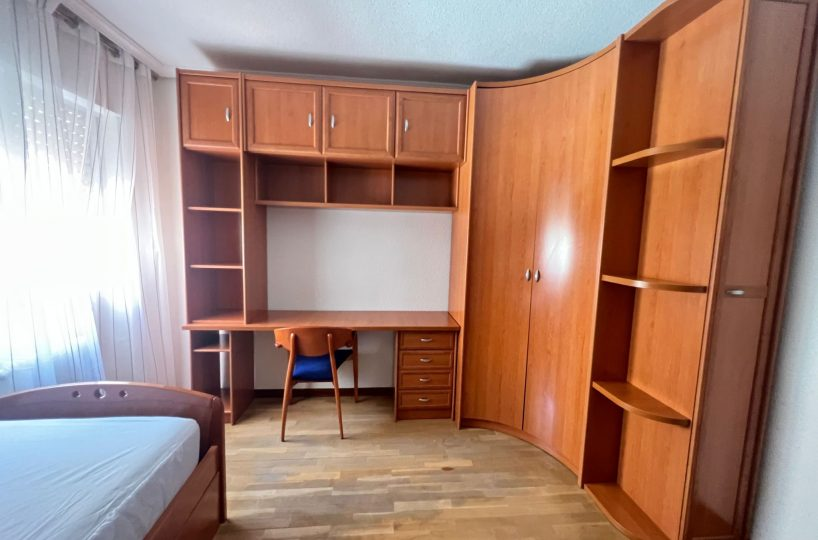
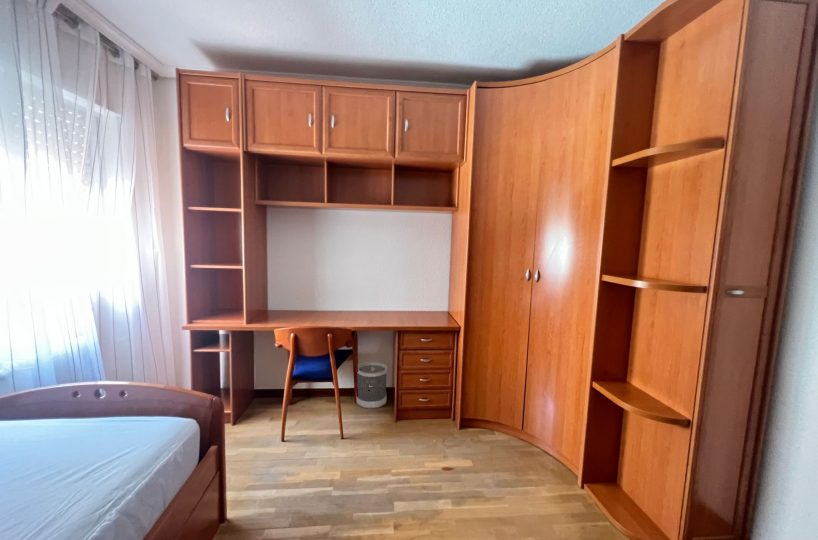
+ wastebasket [356,361,388,410]
